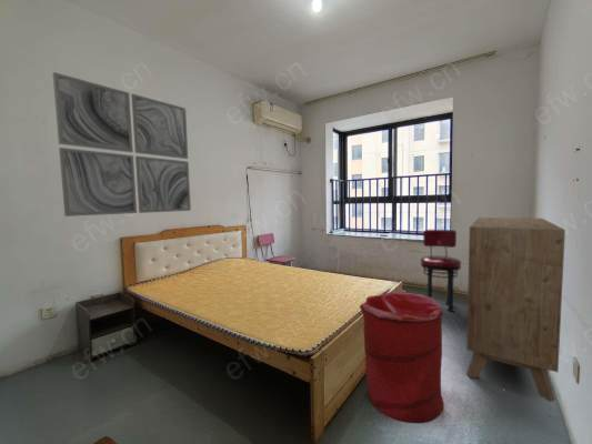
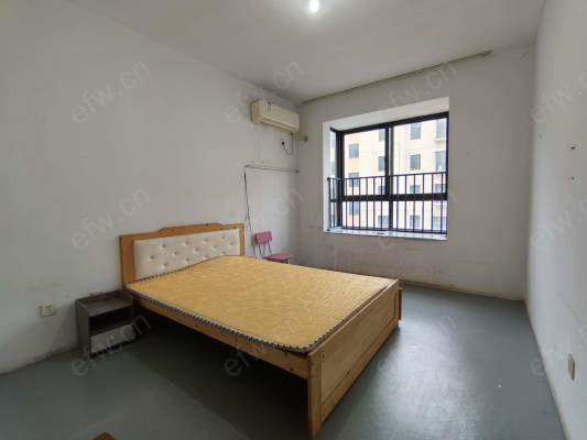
- stool [420,229,462,313]
- dresser [465,216,566,403]
- wall art [52,71,192,218]
- laundry hamper [359,291,444,424]
